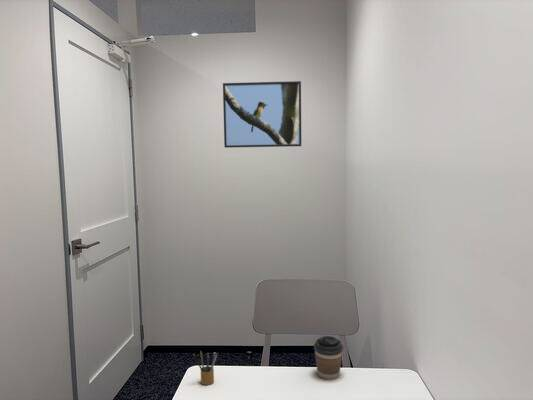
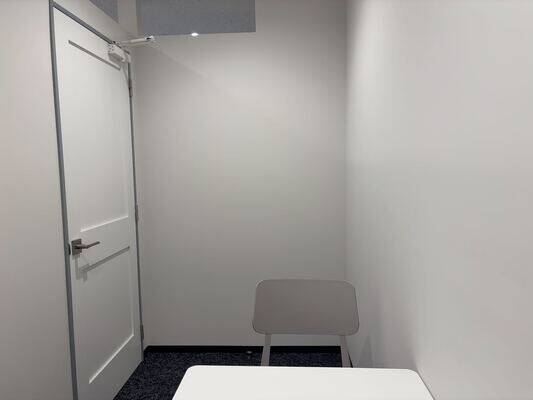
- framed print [222,80,302,149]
- coffee cup [313,335,344,381]
- pencil box [192,350,219,386]
